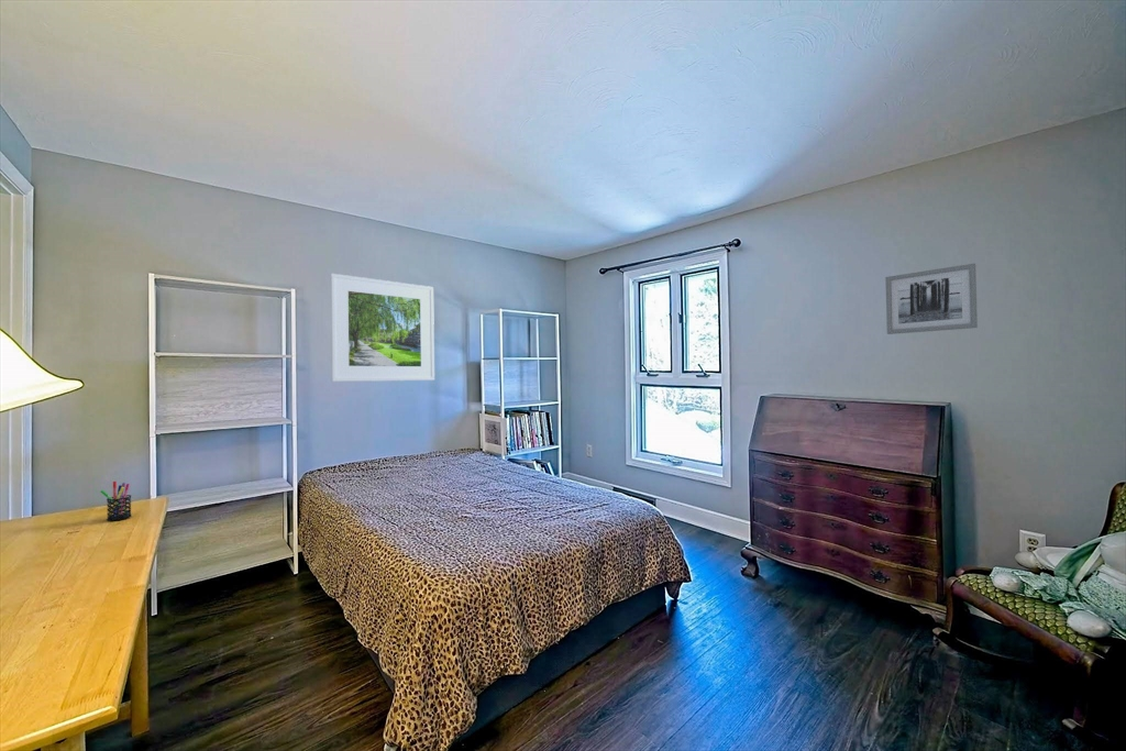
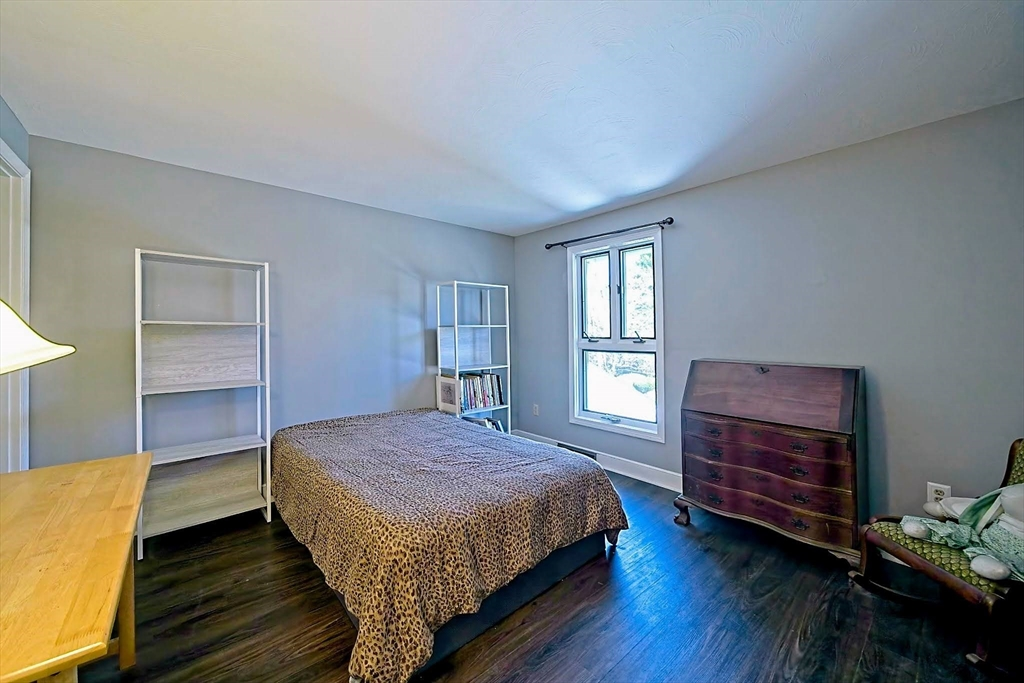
- wall art [884,263,979,335]
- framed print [330,273,435,383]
- pen holder [100,481,132,522]
